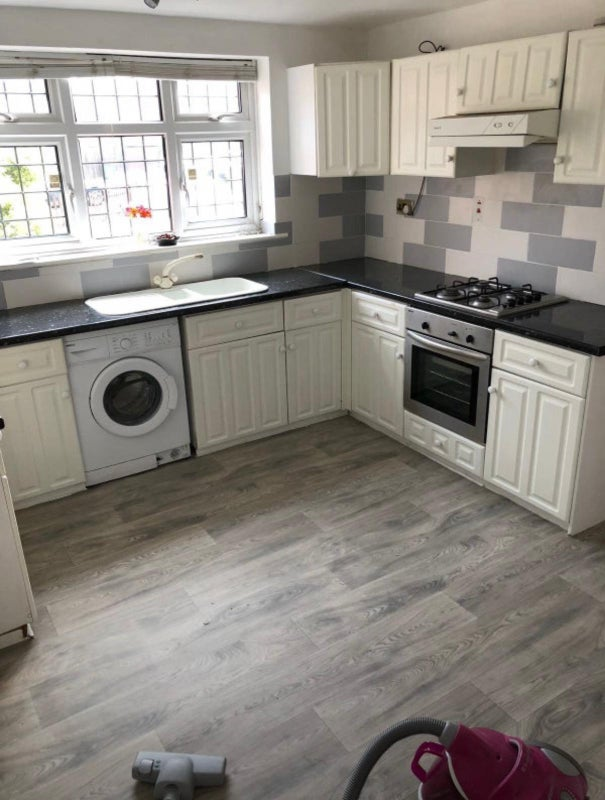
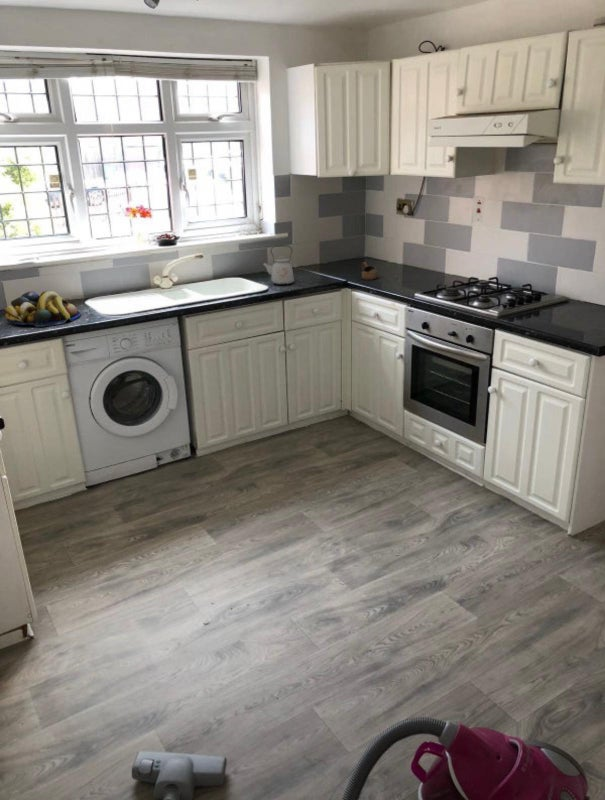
+ kettle [261,244,295,286]
+ cup [361,261,379,281]
+ fruit bowl [4,290,82,328]
